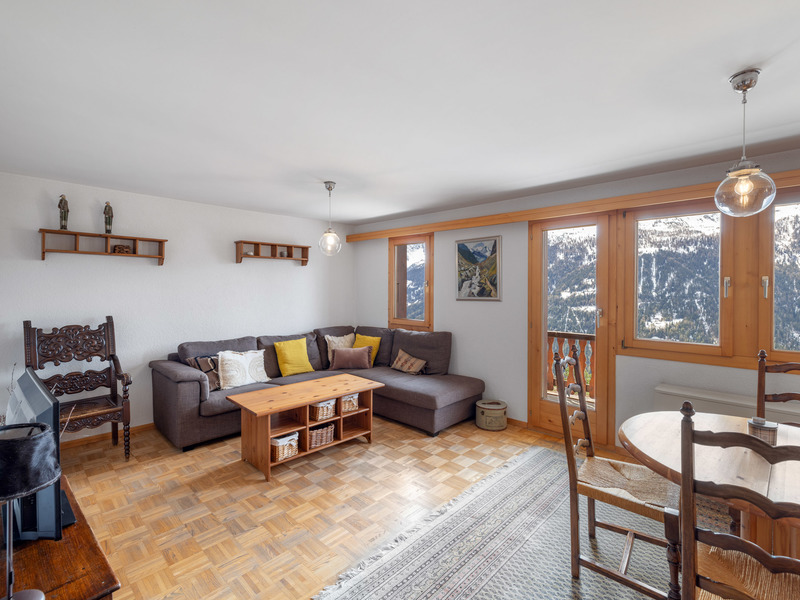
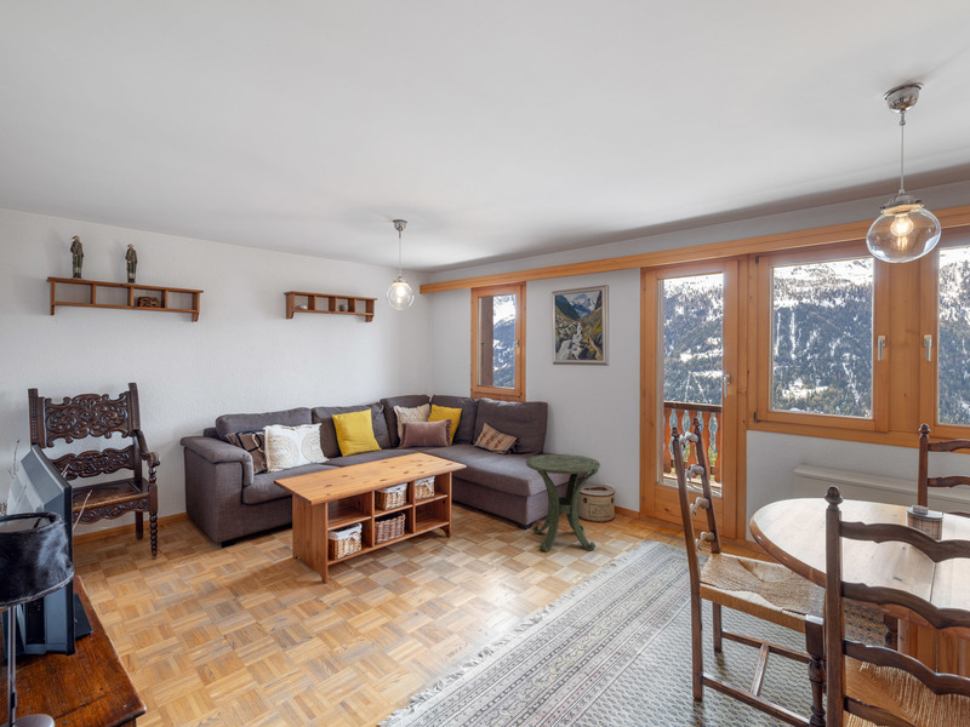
+ side table [525,453,601,553]
